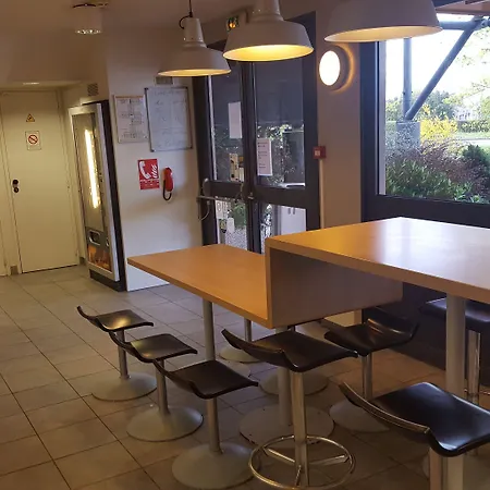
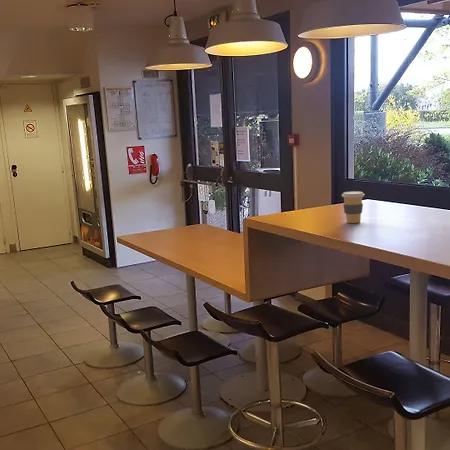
+ coffee cup [341,190,366,224]
